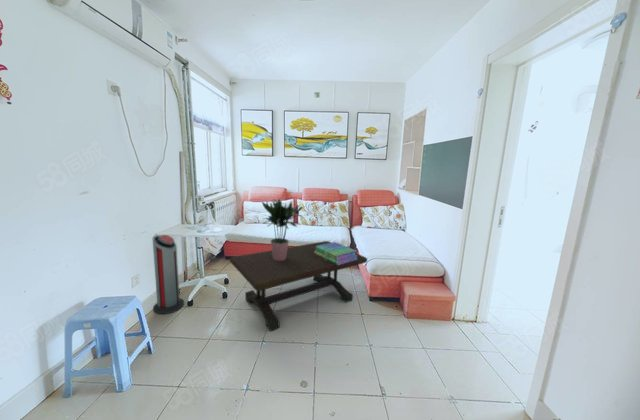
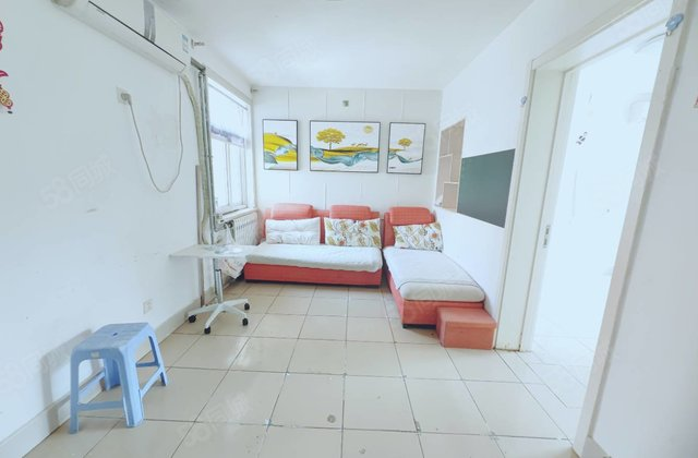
- potted plant [260,198,305,261]
- air purifier [152,234,185,315]
- coffee table [229,240,368,332]
- stack of books [314,241,357,265]
